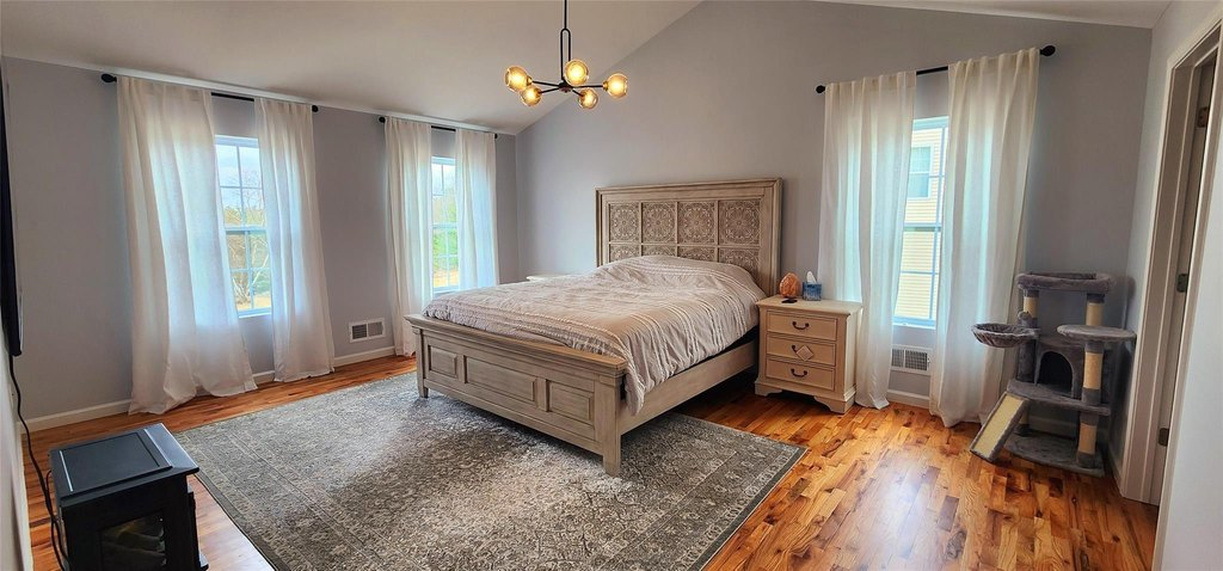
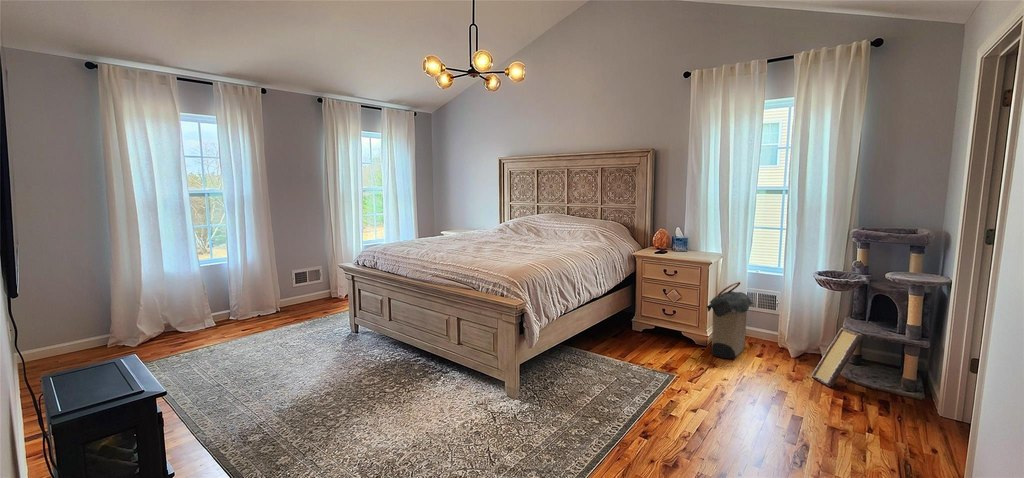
+ laundry hamper [706,281,754,360]
